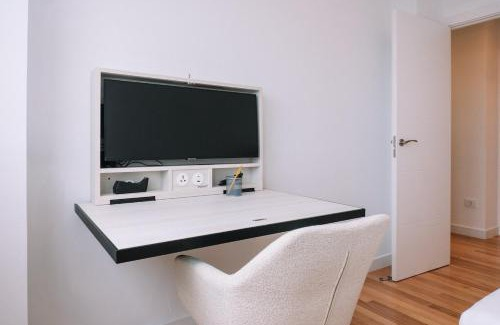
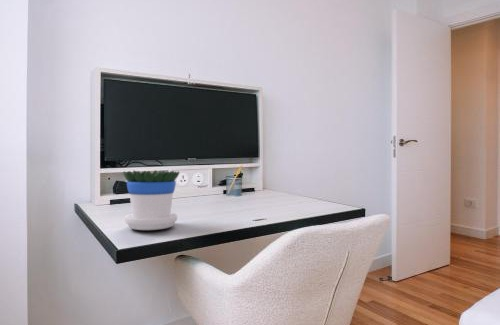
+ flowerpot [122,169,180,231]
